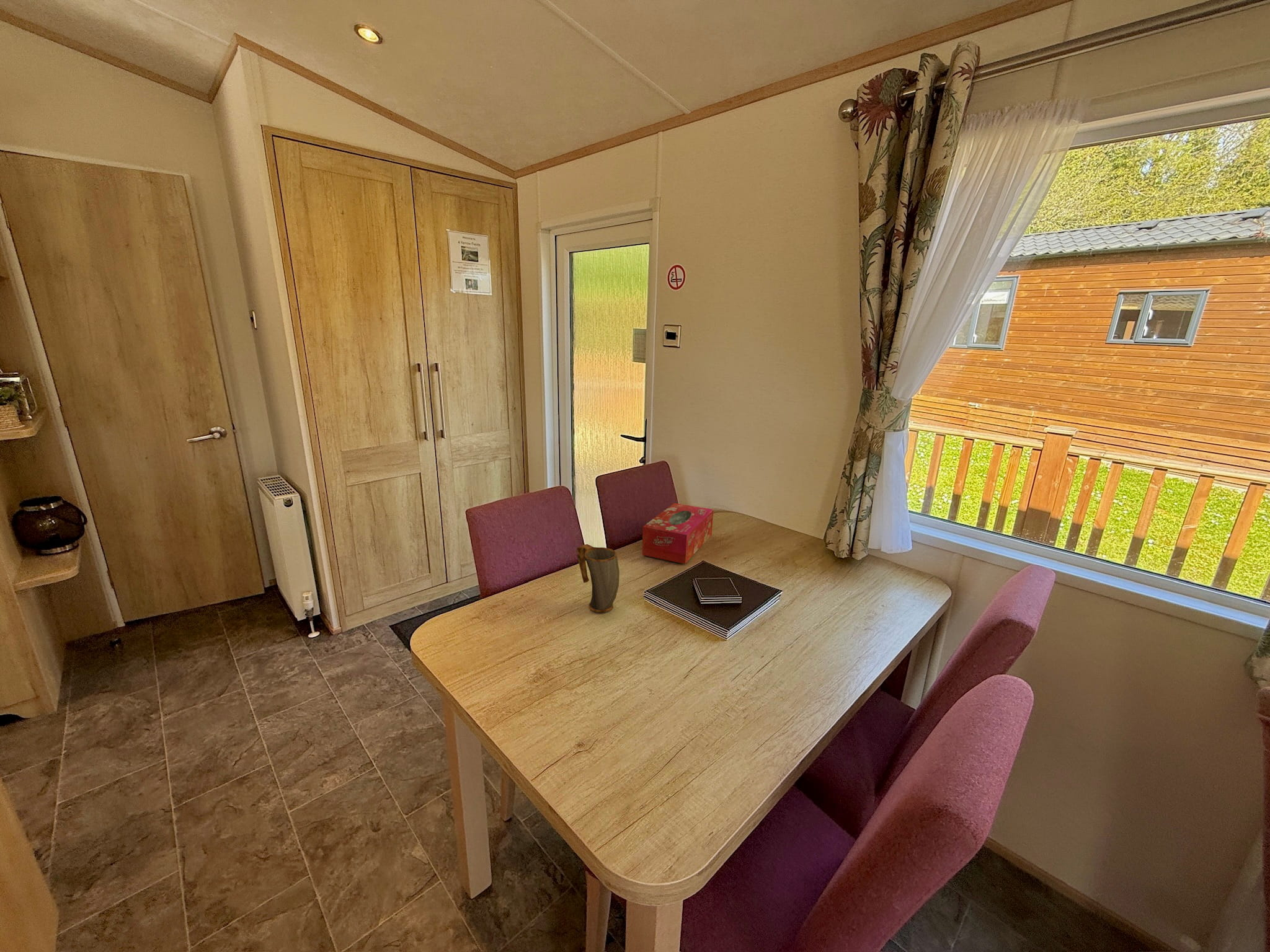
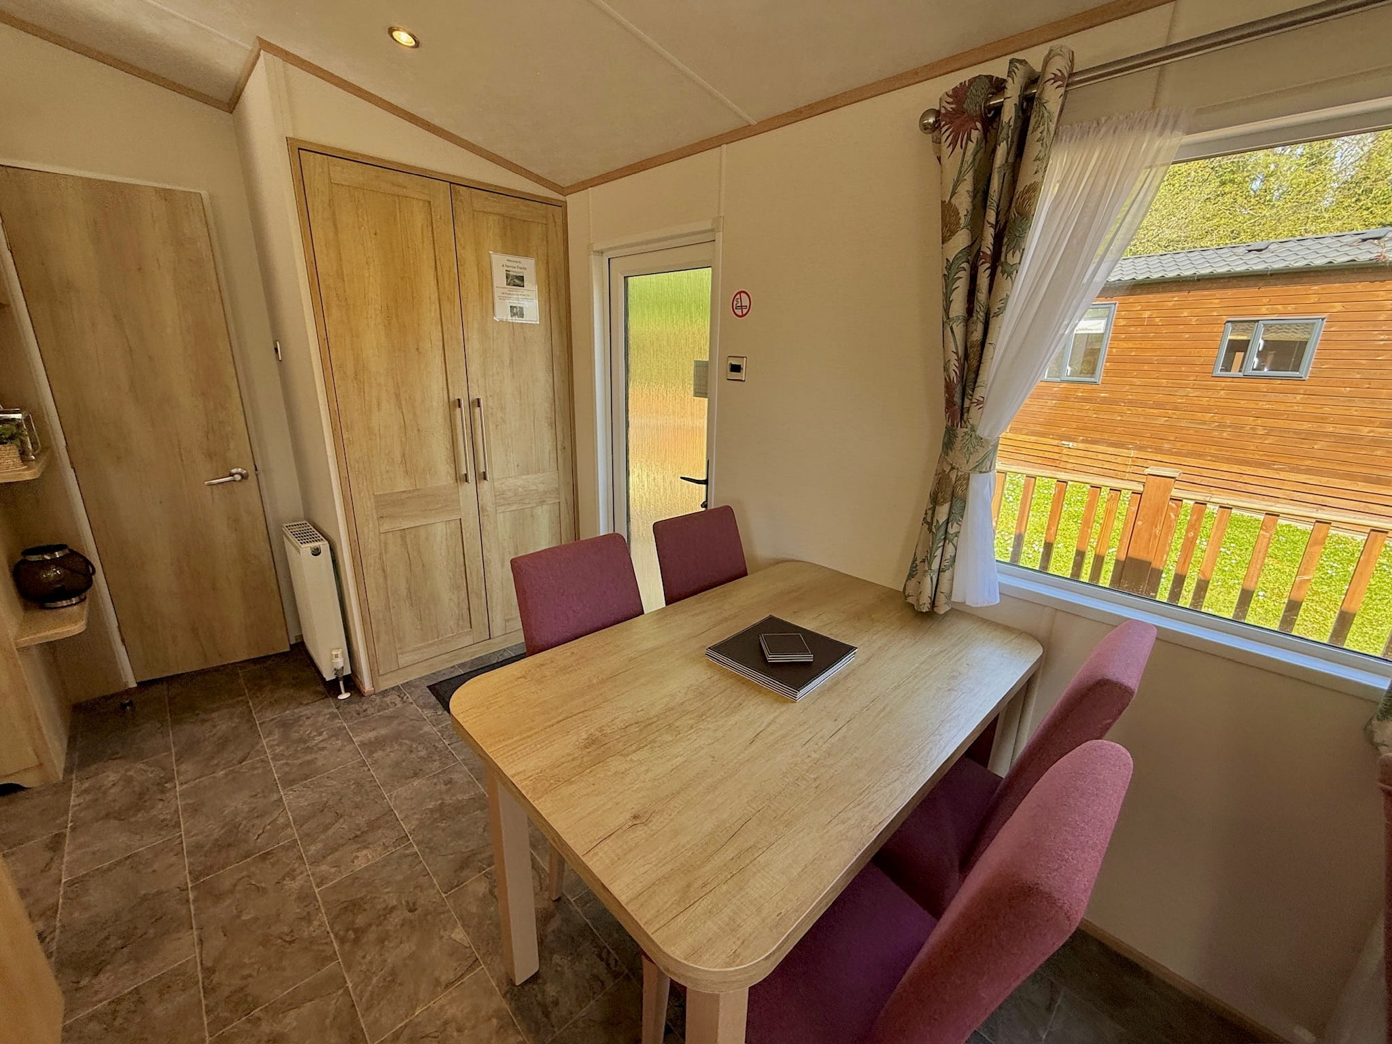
- tissue box [641,503,714,565]
- mug [576,544,620,614]
